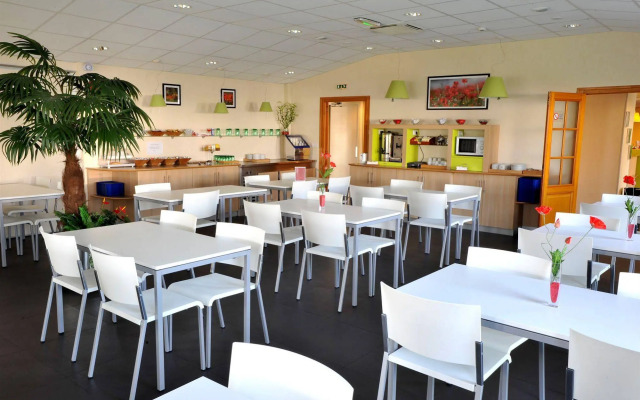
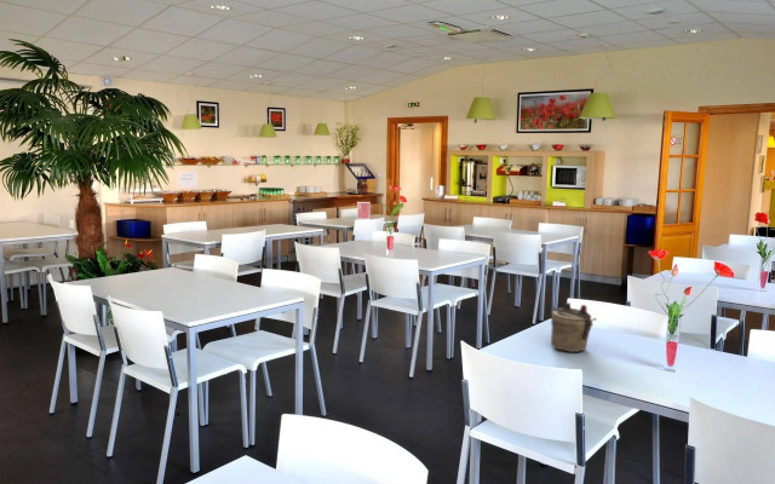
+ teapot [550,301,598,353]
